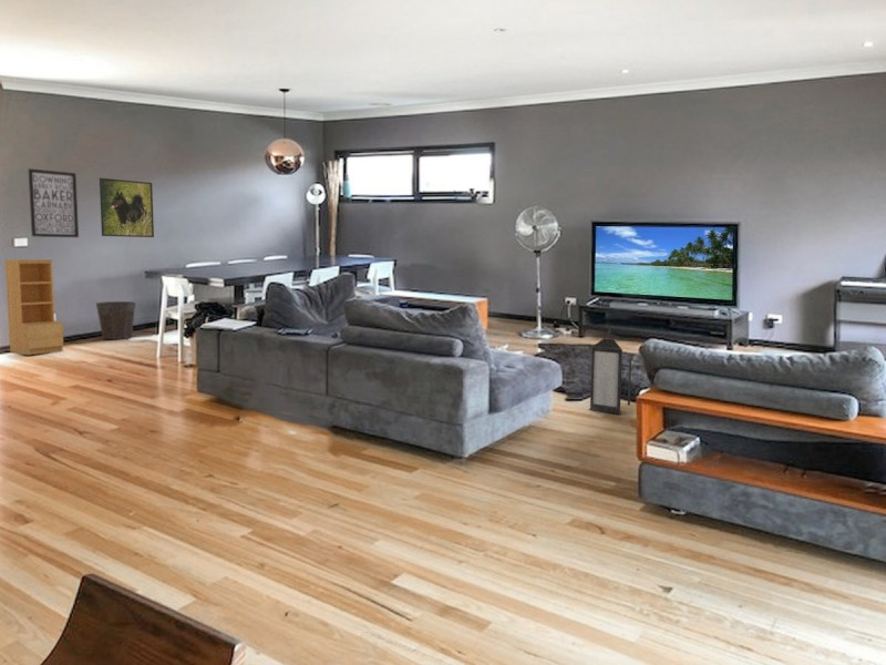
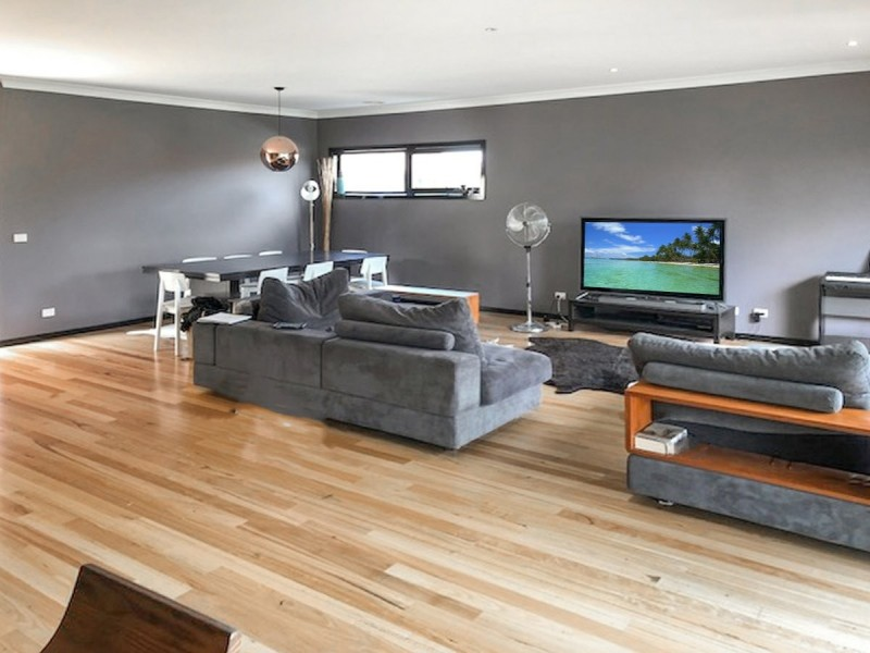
- lantern [588,326,632,416]
- bookshelf [3,258,64,356]
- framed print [99,177,155,238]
- waste bin [95,300,136,340]
- wall art [28,167,80,238]
